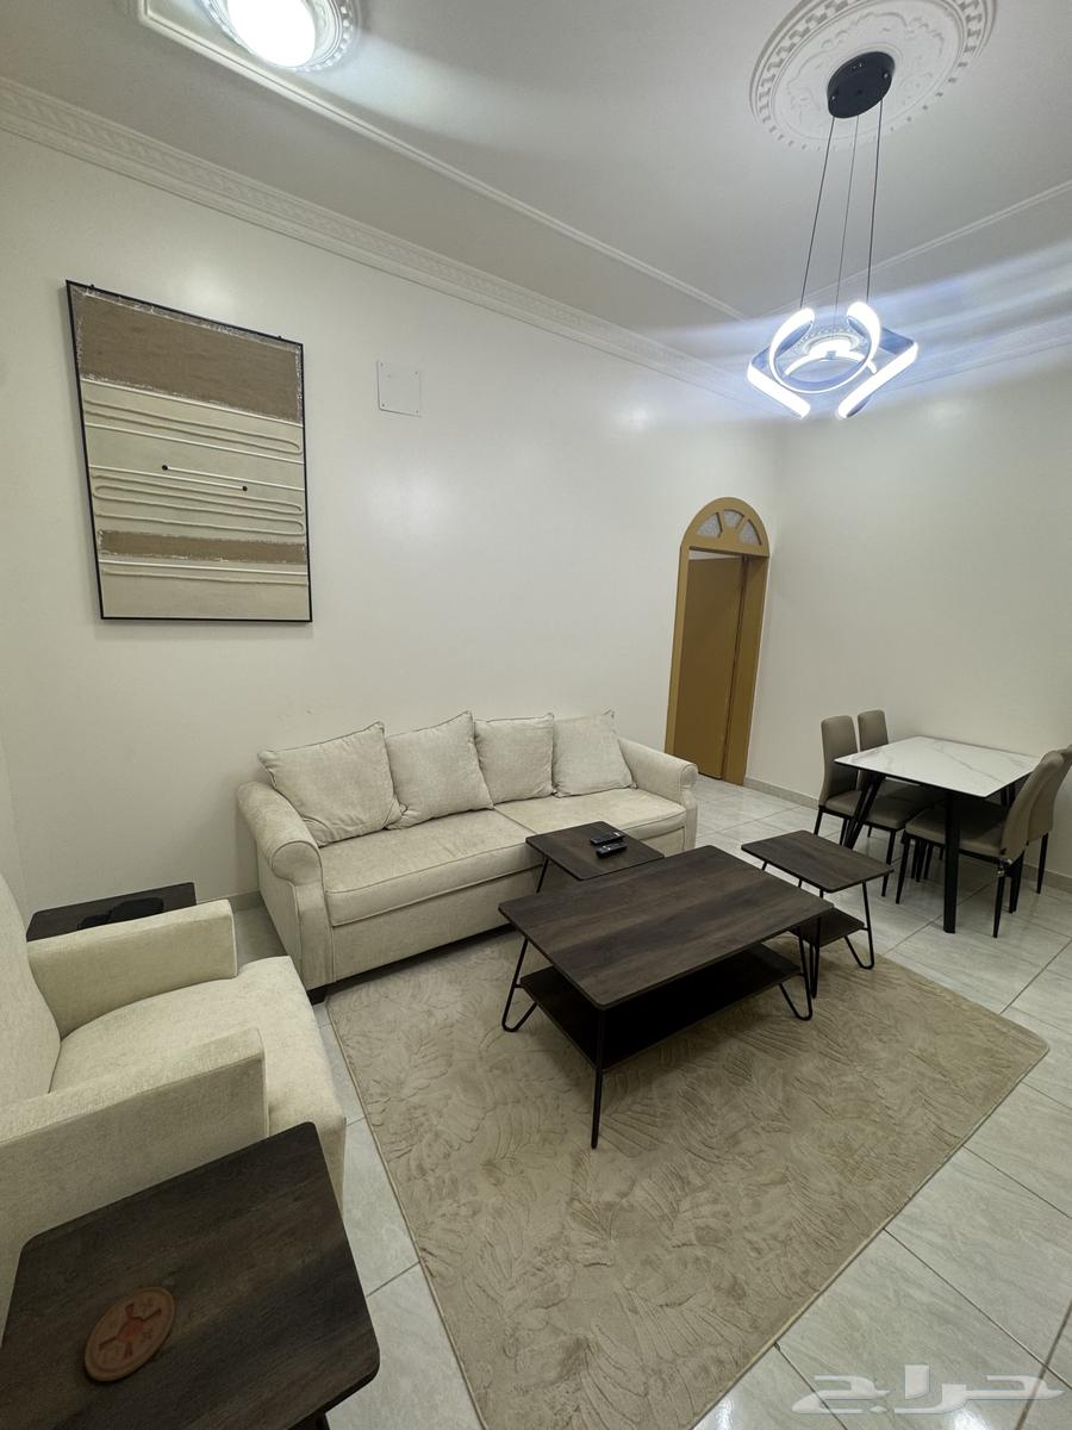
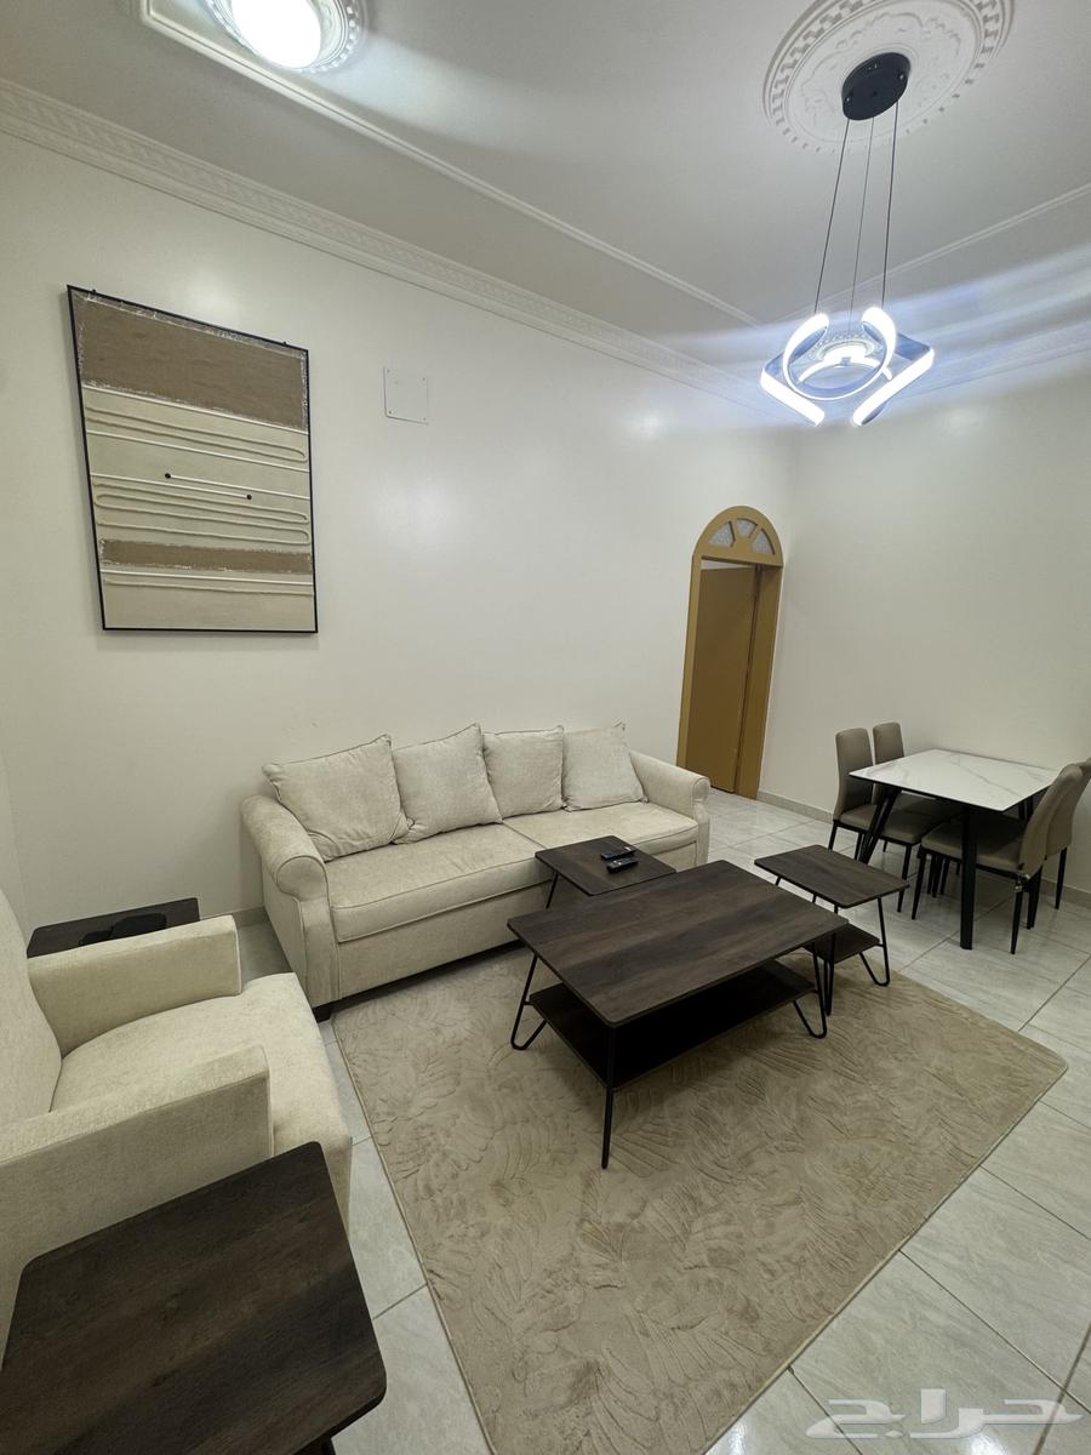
- coaster [83,1286,176,1382]
